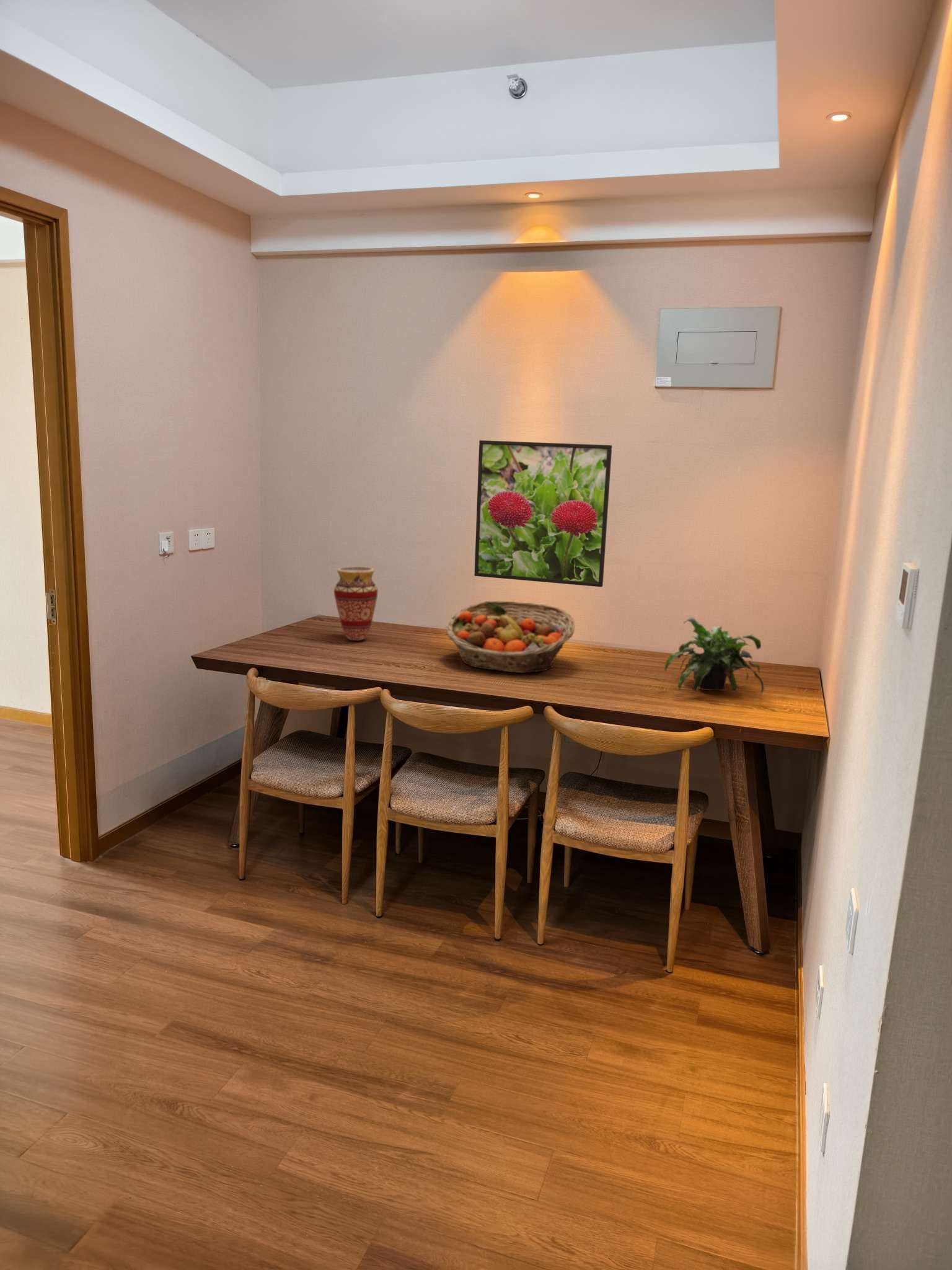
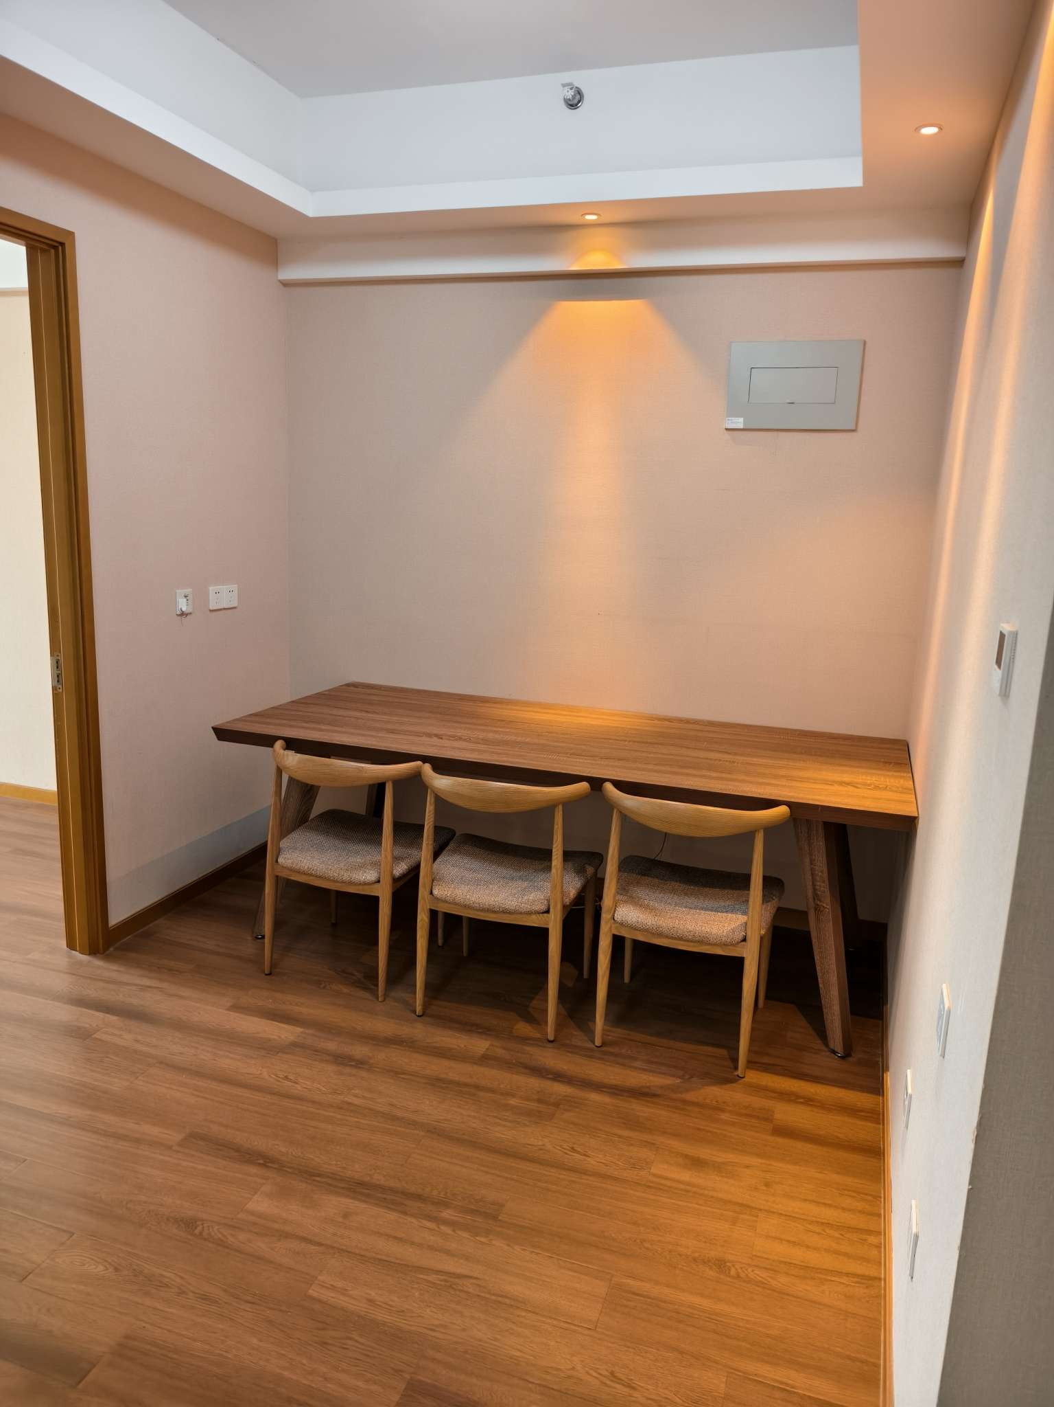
- fruit basket [446,600,575,673]
- potted plant [664,616,765,697]
- vase [333,566,378,641]
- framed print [474,440,612,588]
